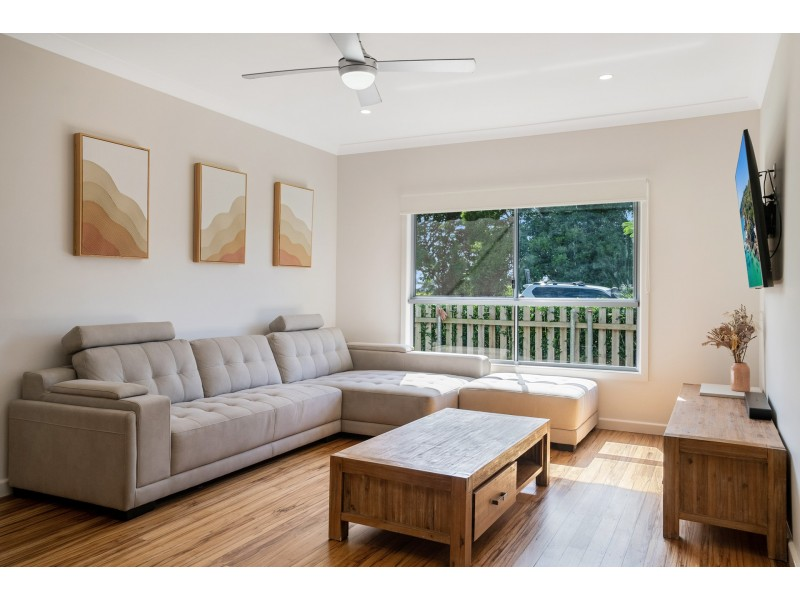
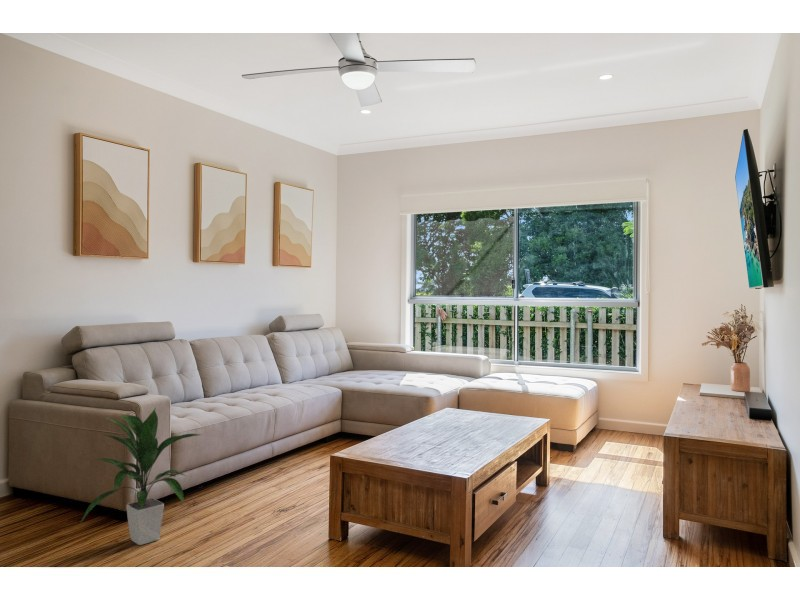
+ indoor plant [80,406,204,546]
